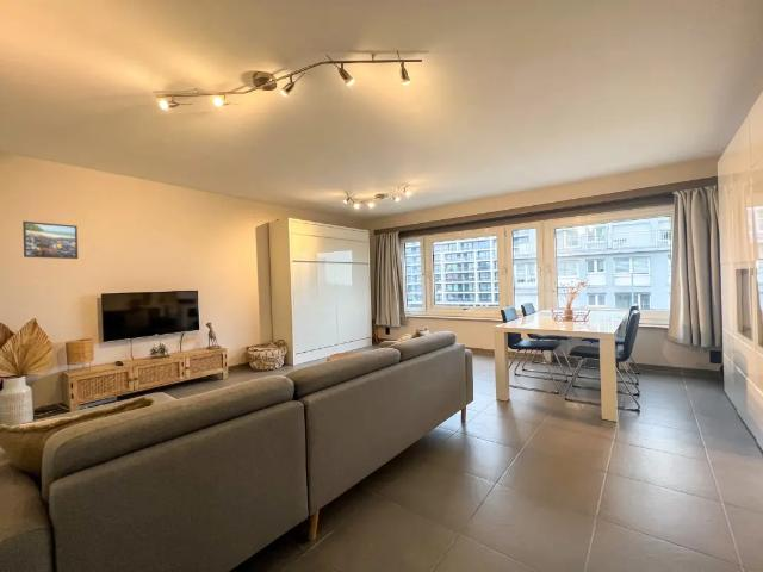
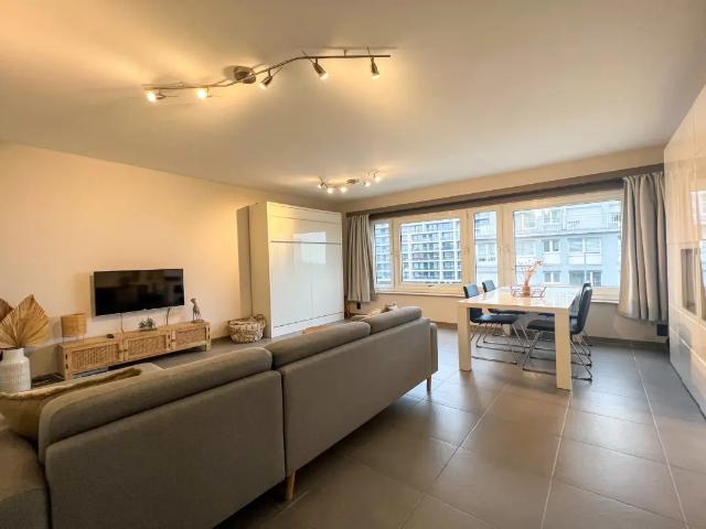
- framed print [21,220,79,260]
